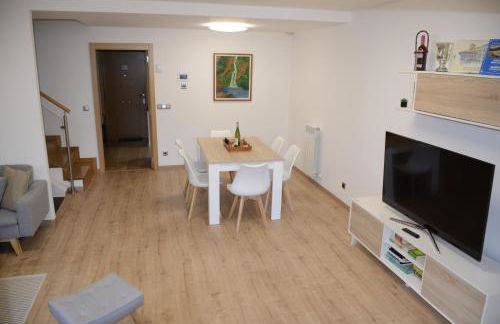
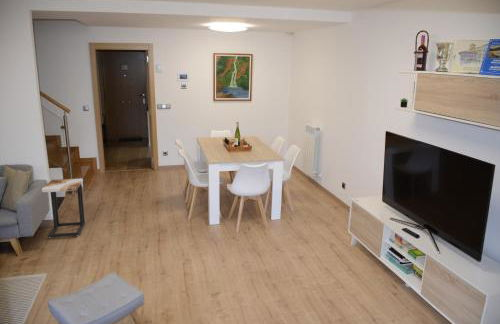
+ side table [41,177,86,239]
